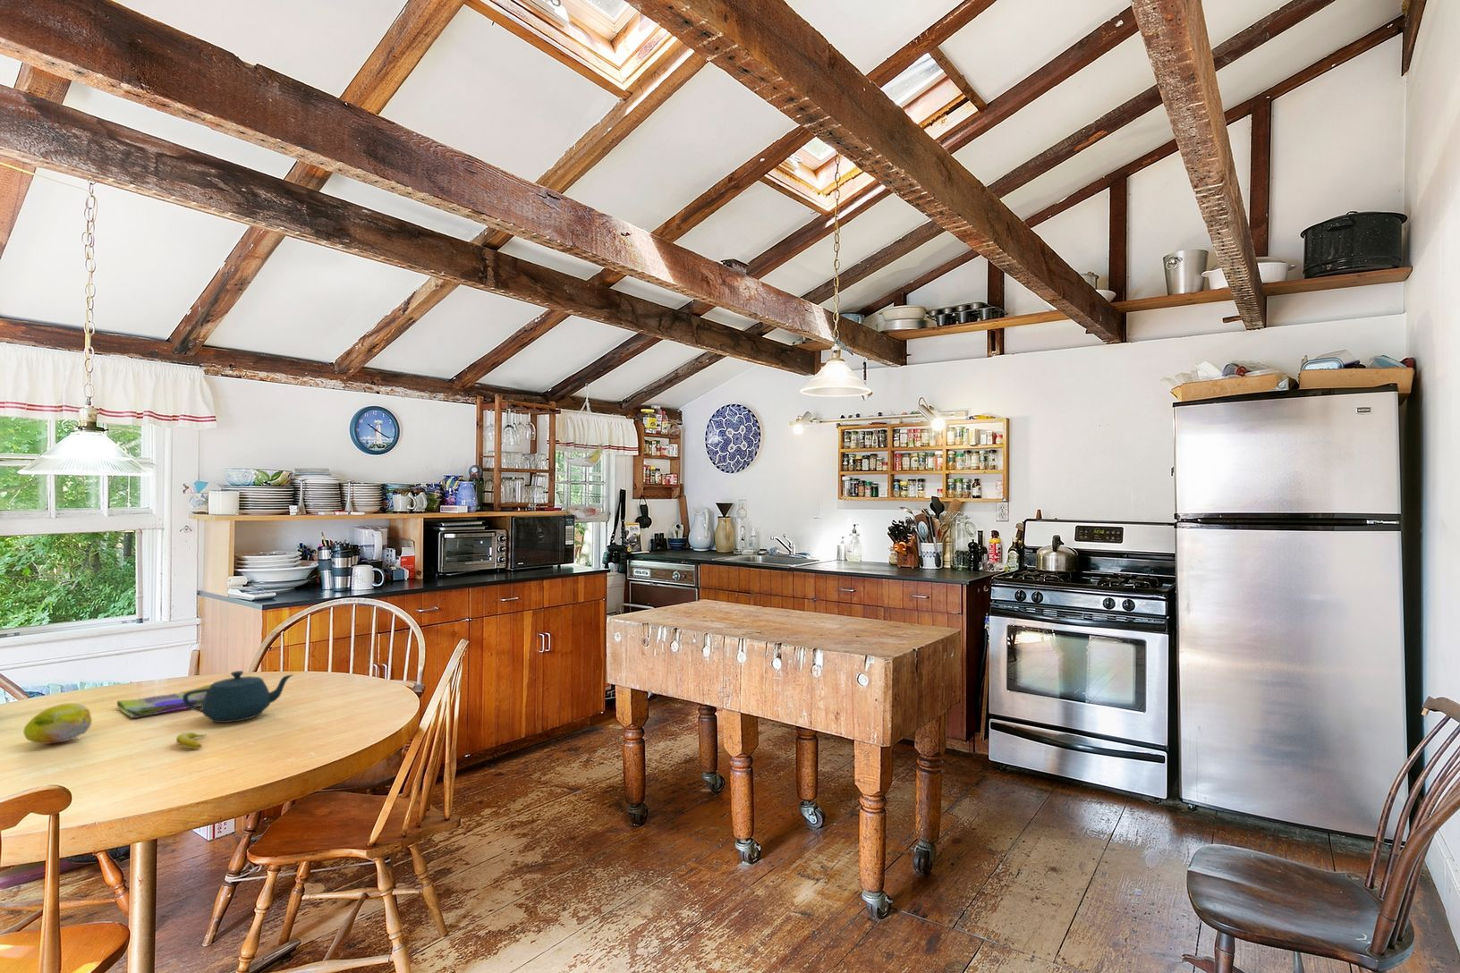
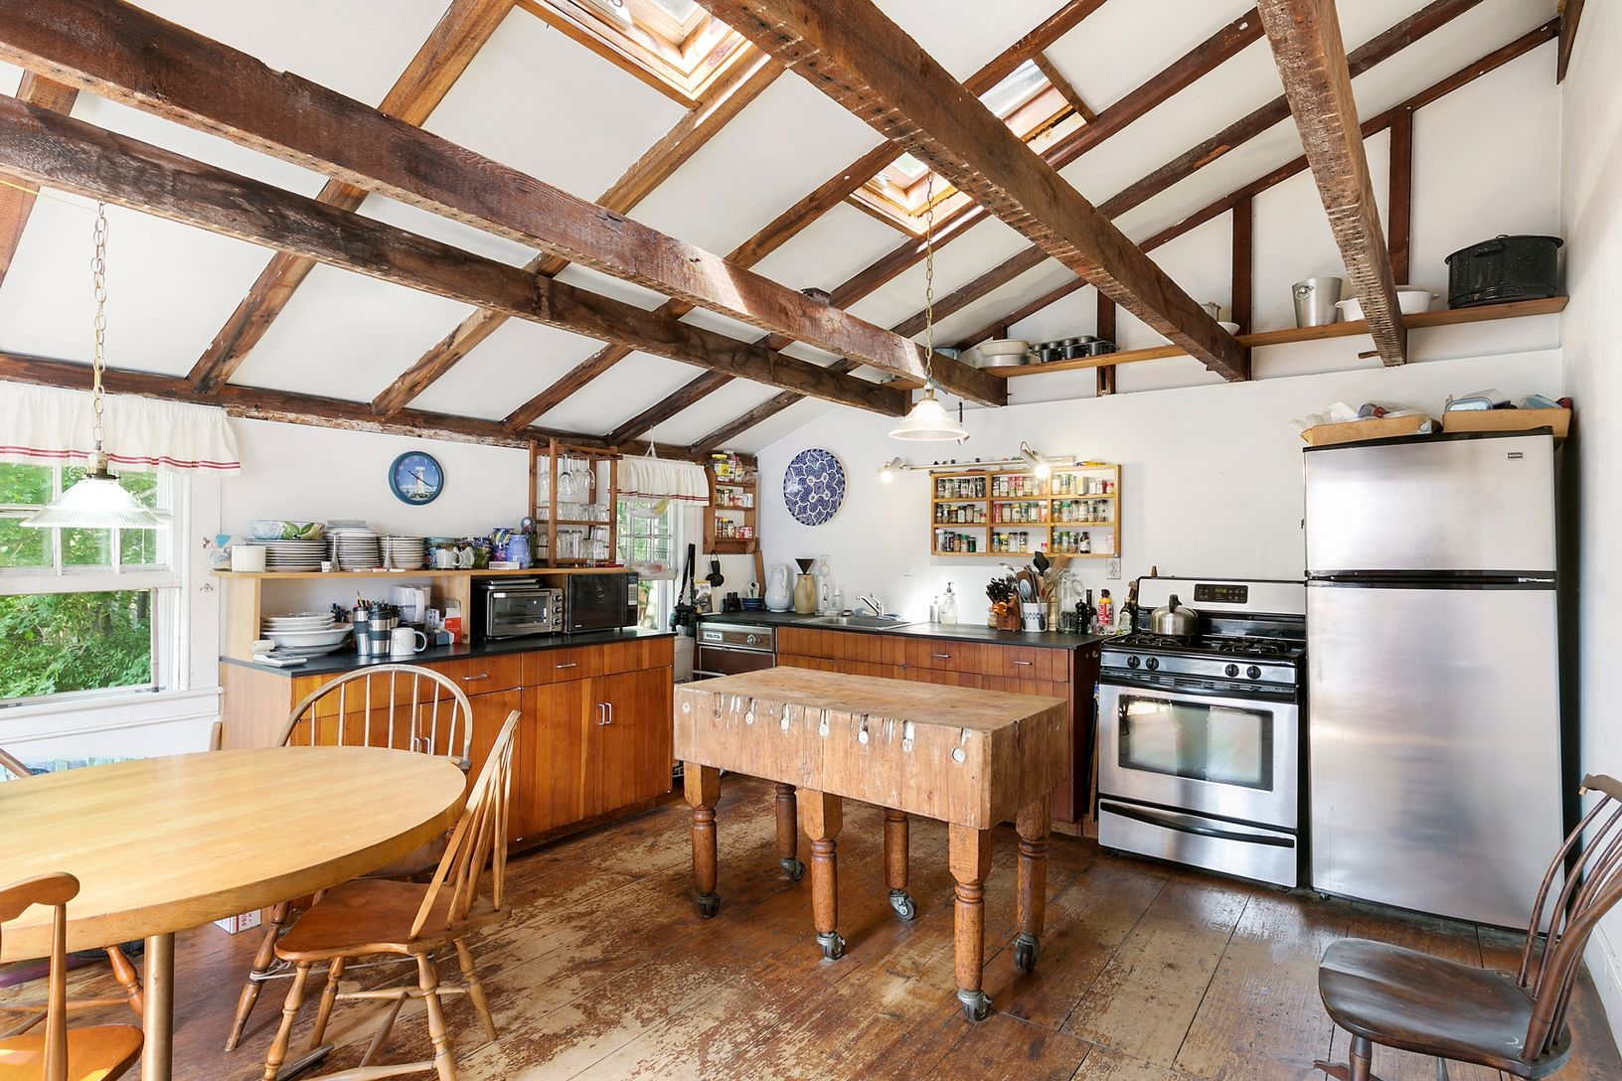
- dish towel [116,683,212,719]
- fruit [23,702,93,745]
- banana [175,732,207,749]
- teapot [182,670,294,723]
